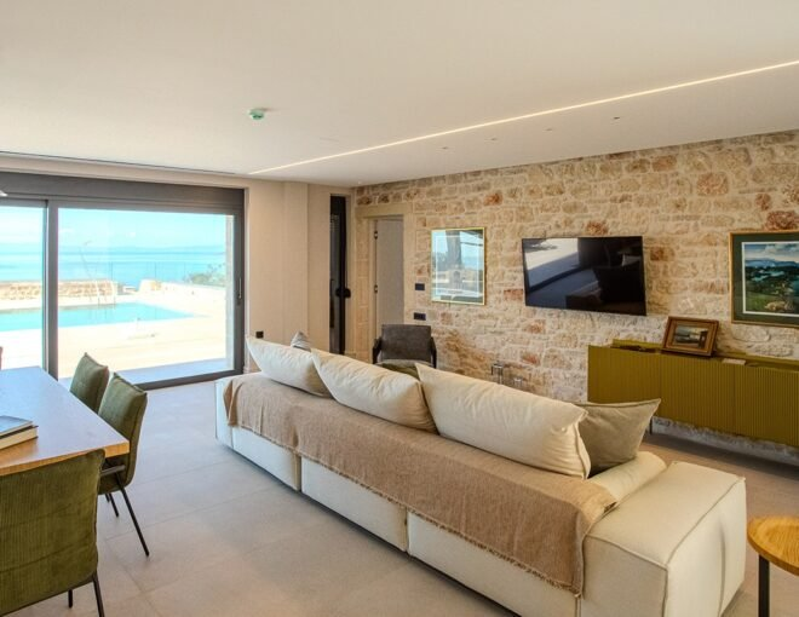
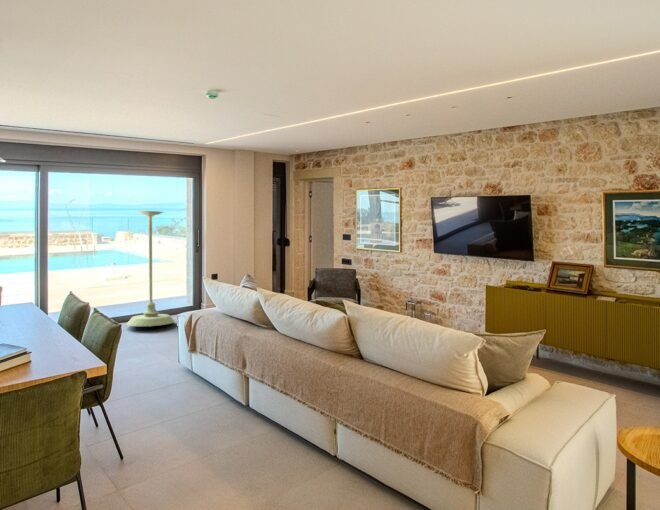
+ plant stand [126,210,176,328]
